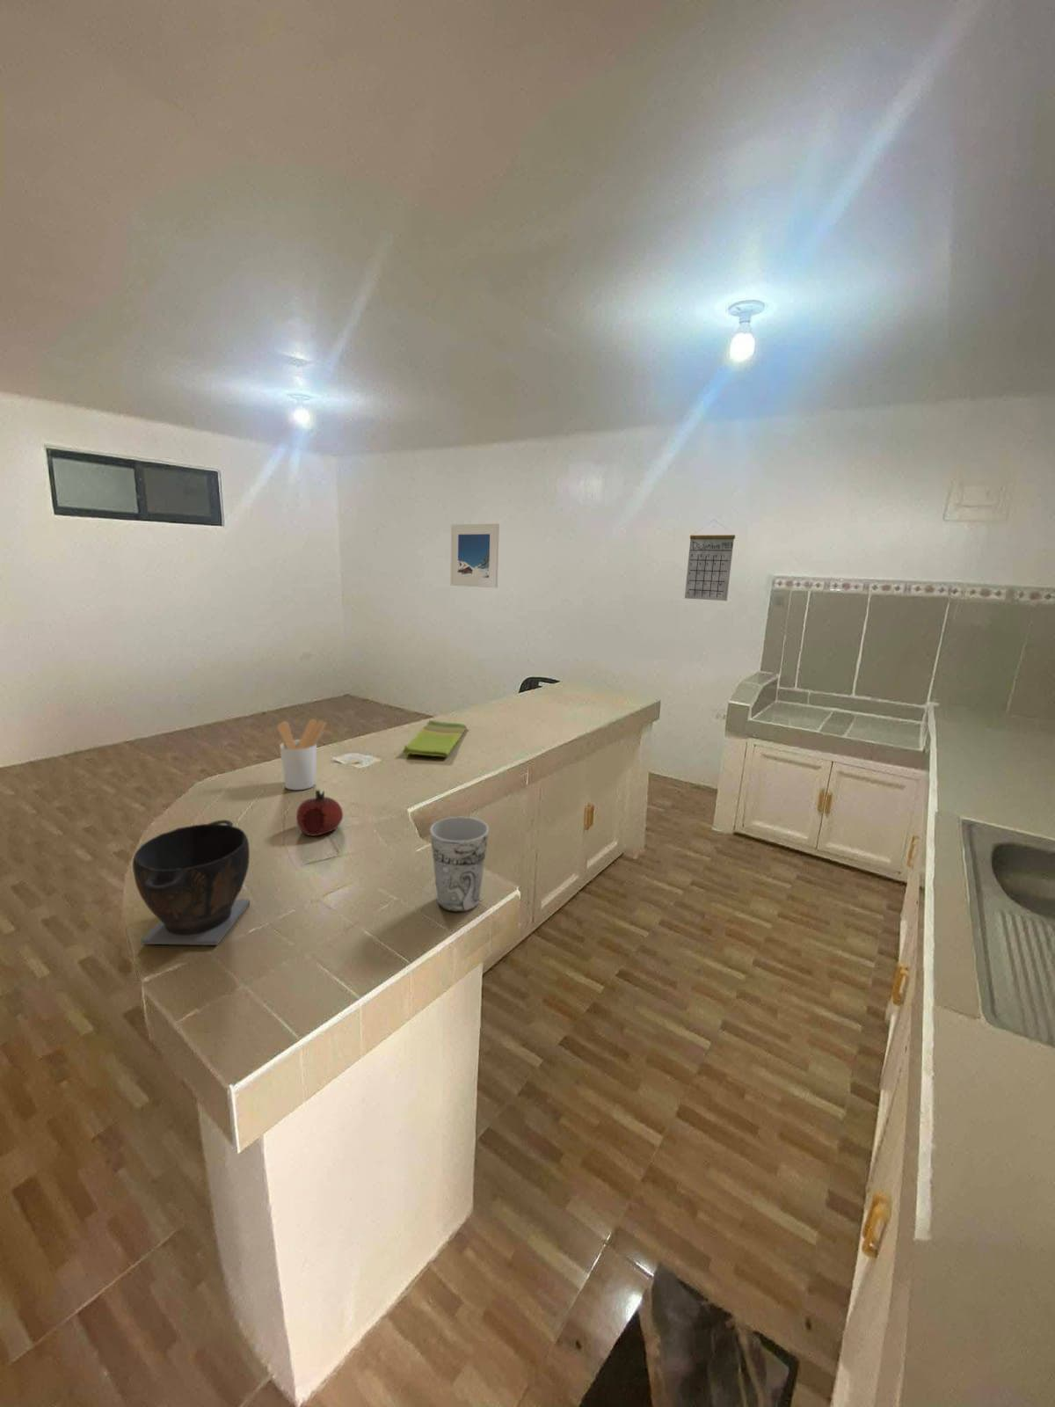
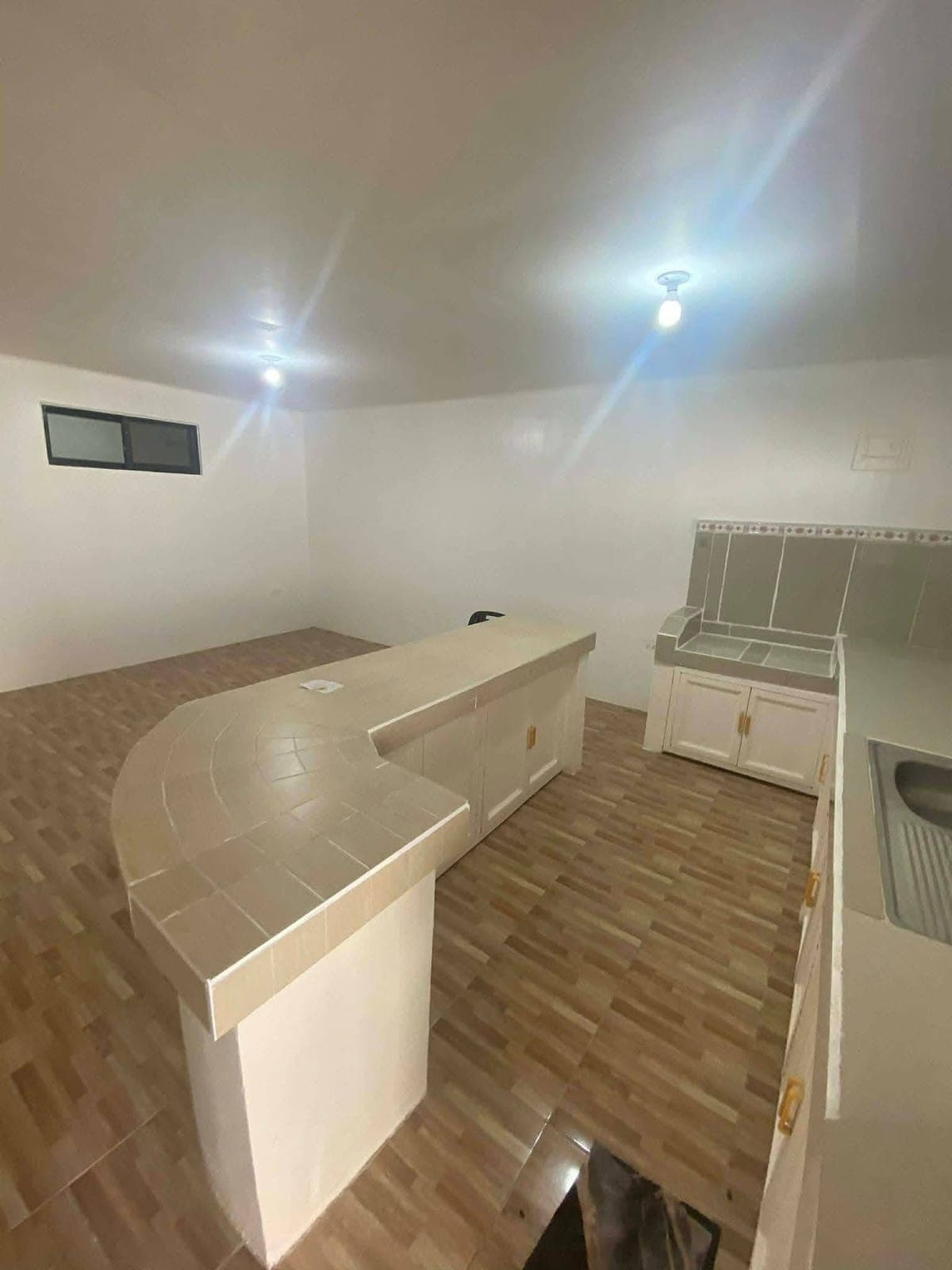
- calendar [684,520,736,602]
- dish towel [402,719,468,757]
- fruit [296,788,344,838]
- cup [429,817,490,913]
- utensil holder [276,718,327,791]
- bowl [132,819,250,946]
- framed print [449,523,500,589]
